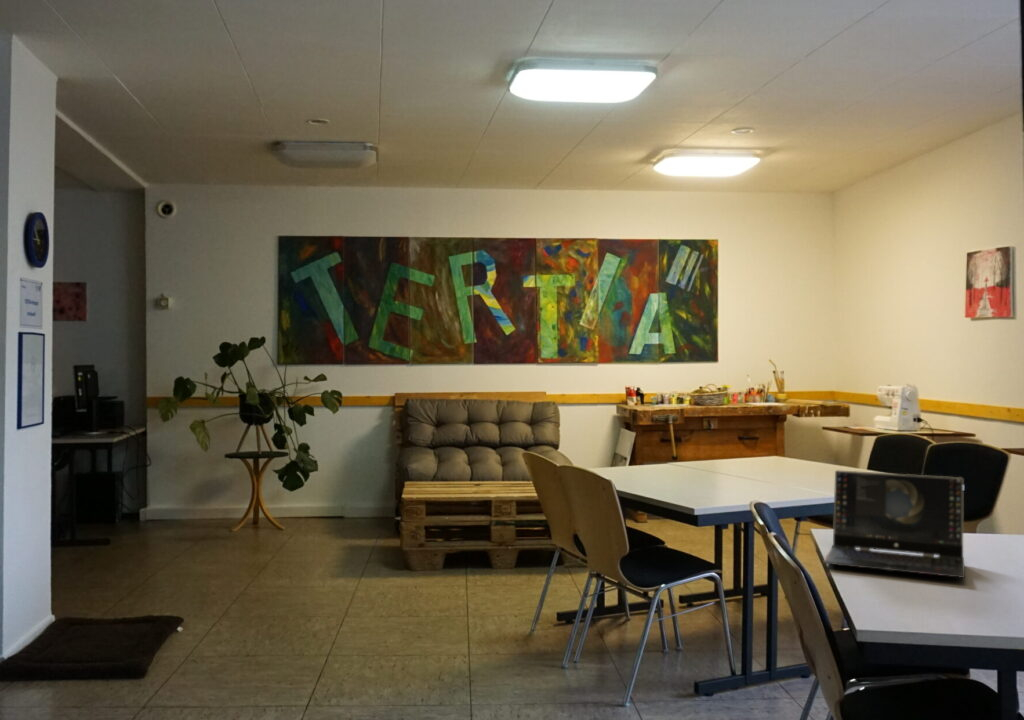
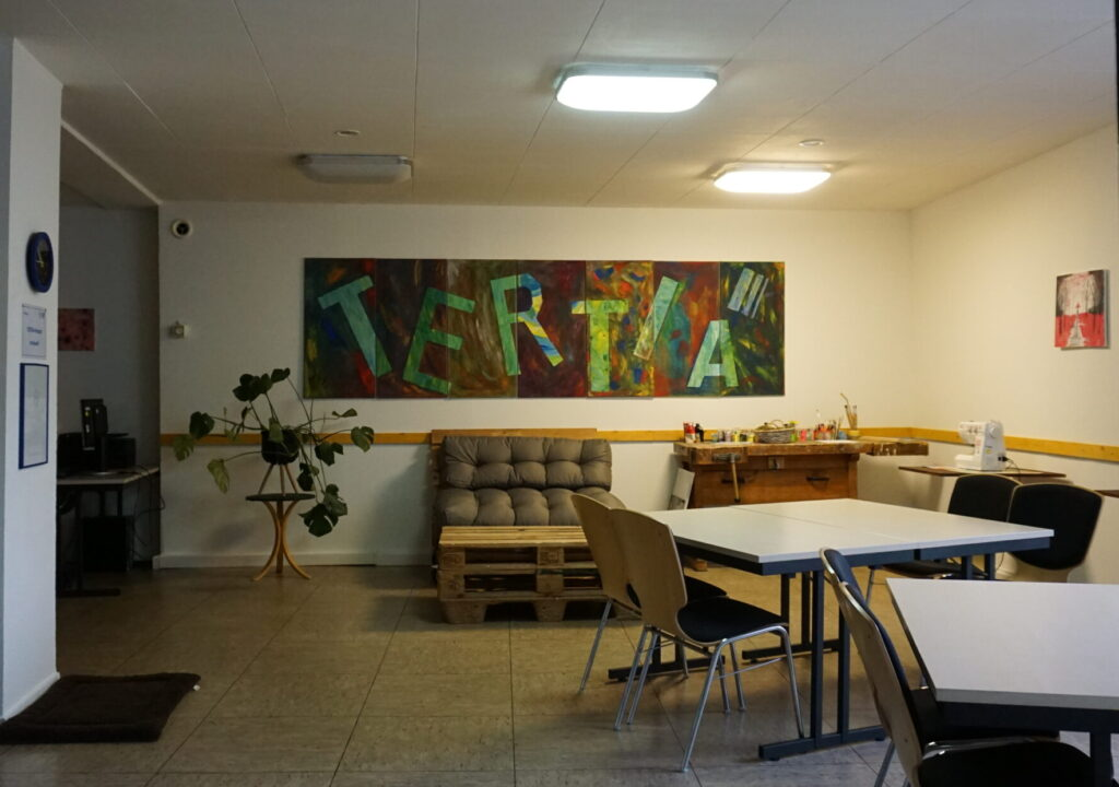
- laptop computer [822,469,966,579]
